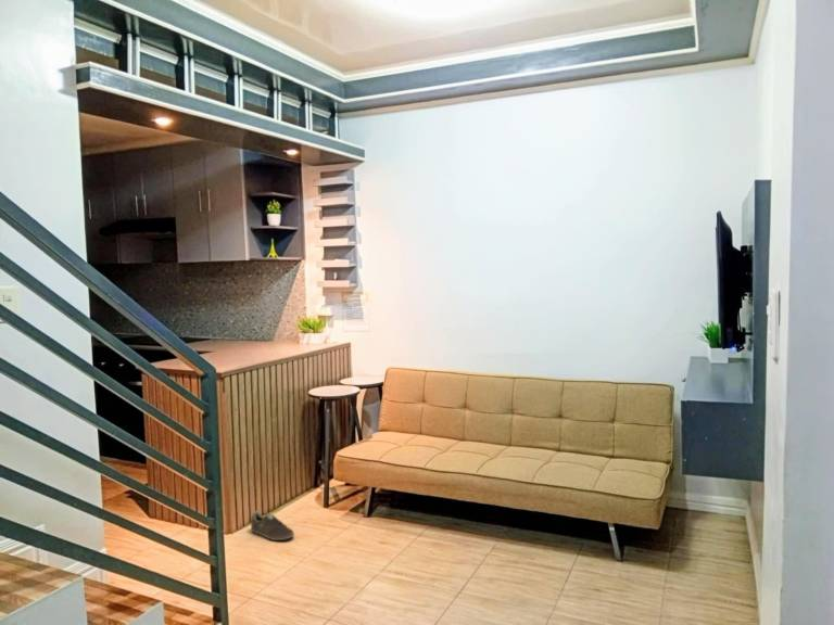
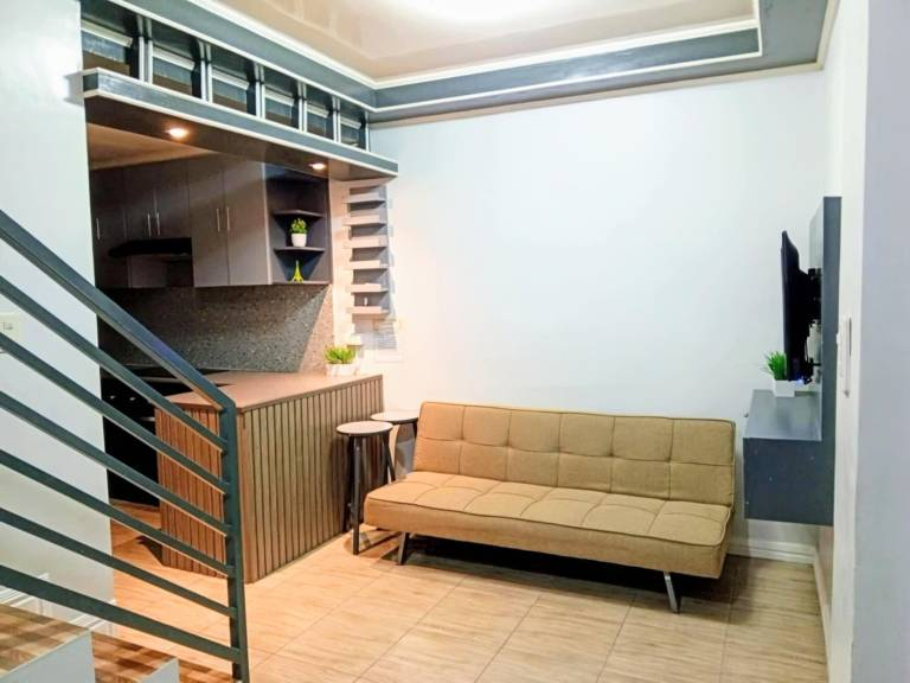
- sneaker [250,510,295,541]
